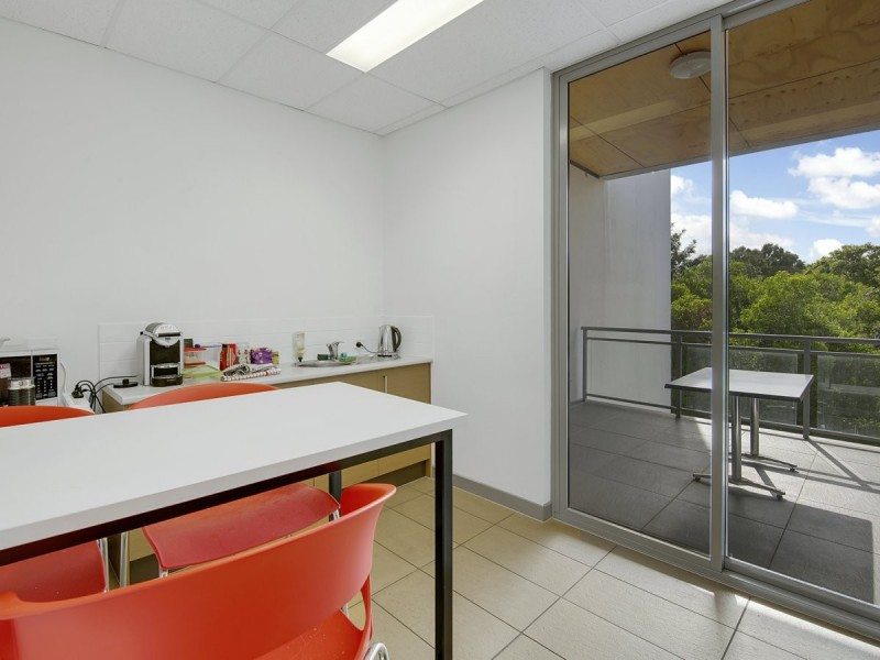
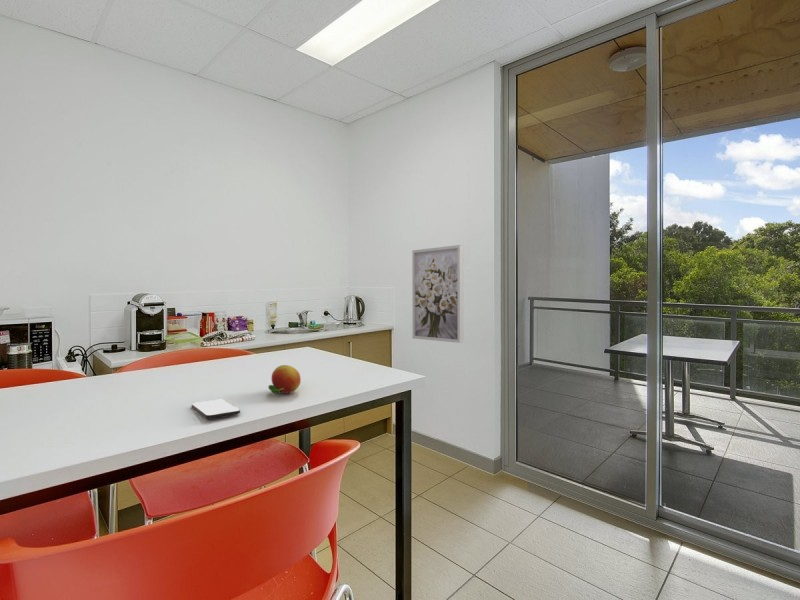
+ smartphone [191,399,241,419]
+ wall art [411,244,464,344]
+ fruit [267,364,302,395]
